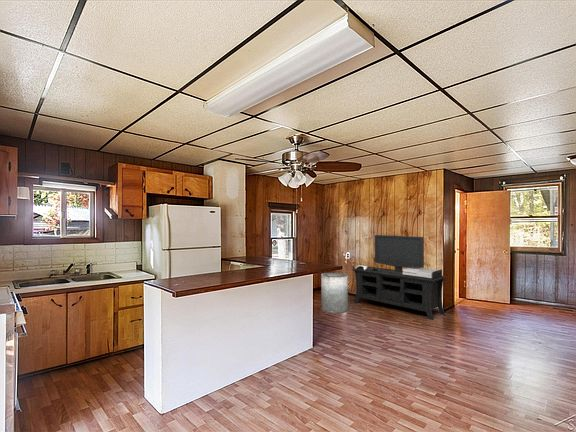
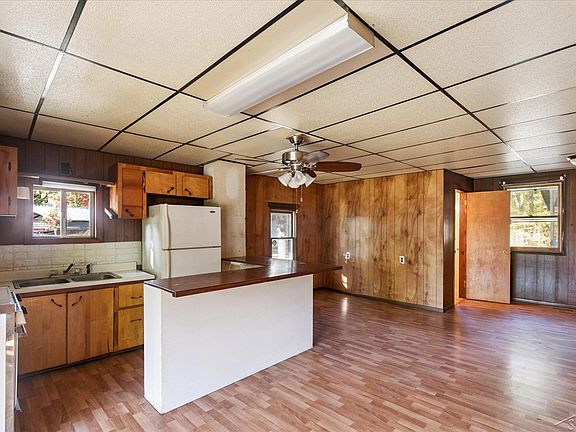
- media console [351,234,447,321]
- trash can [320,272,349,315]
